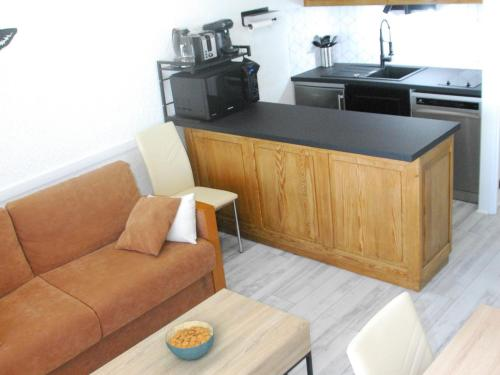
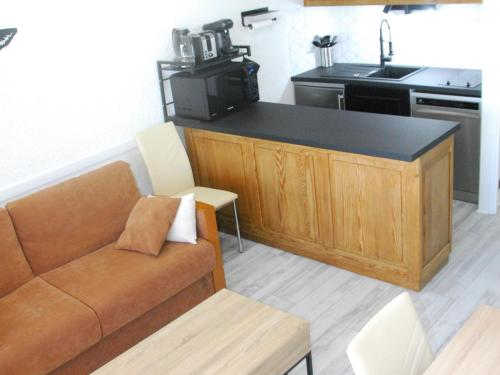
- cereal bowl [165,319,215,361]
